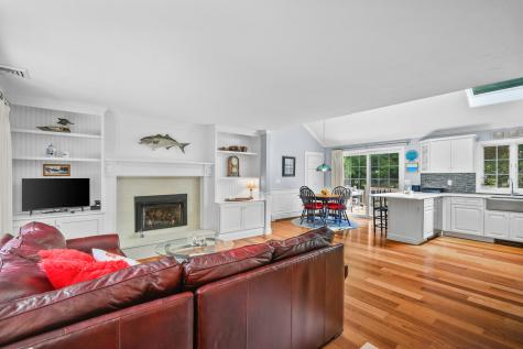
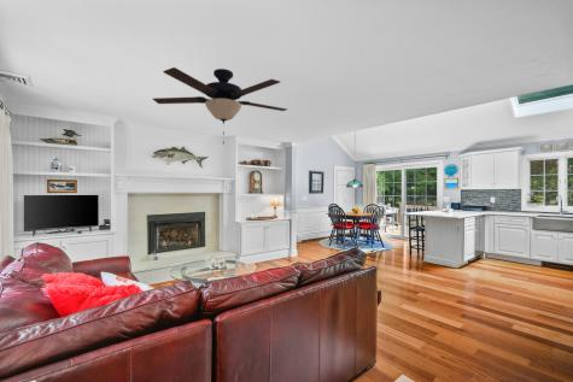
+ ceiling fan [152,66,288,145]
